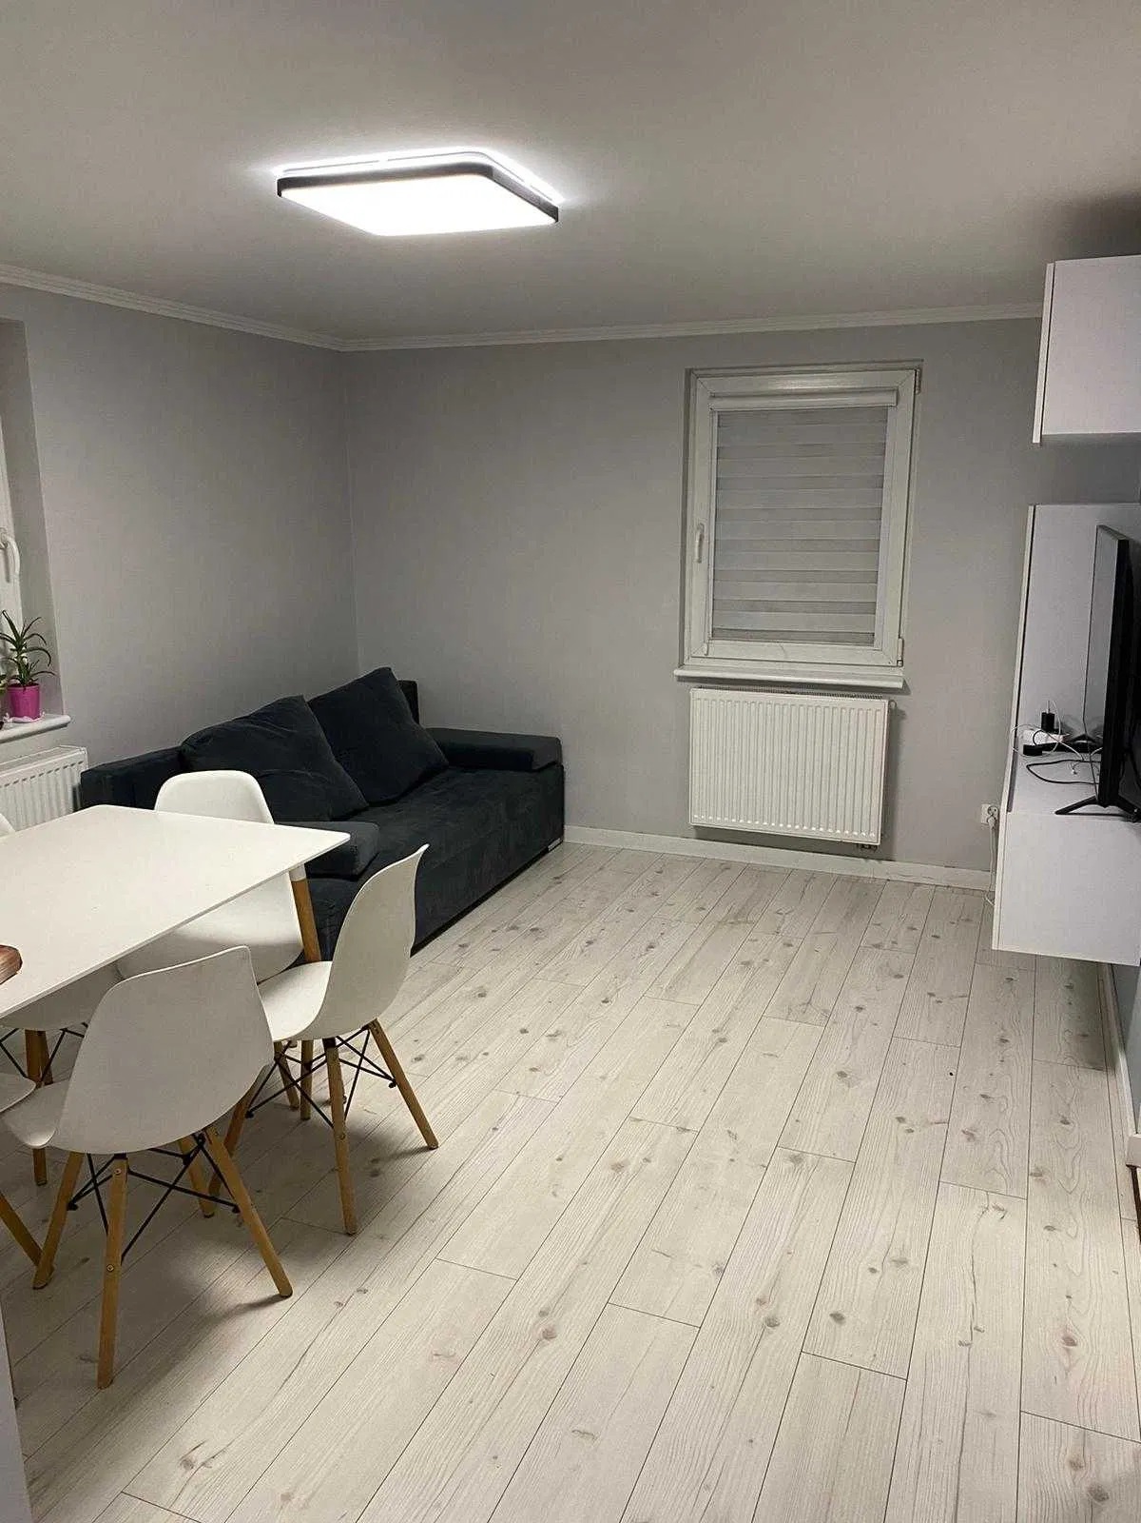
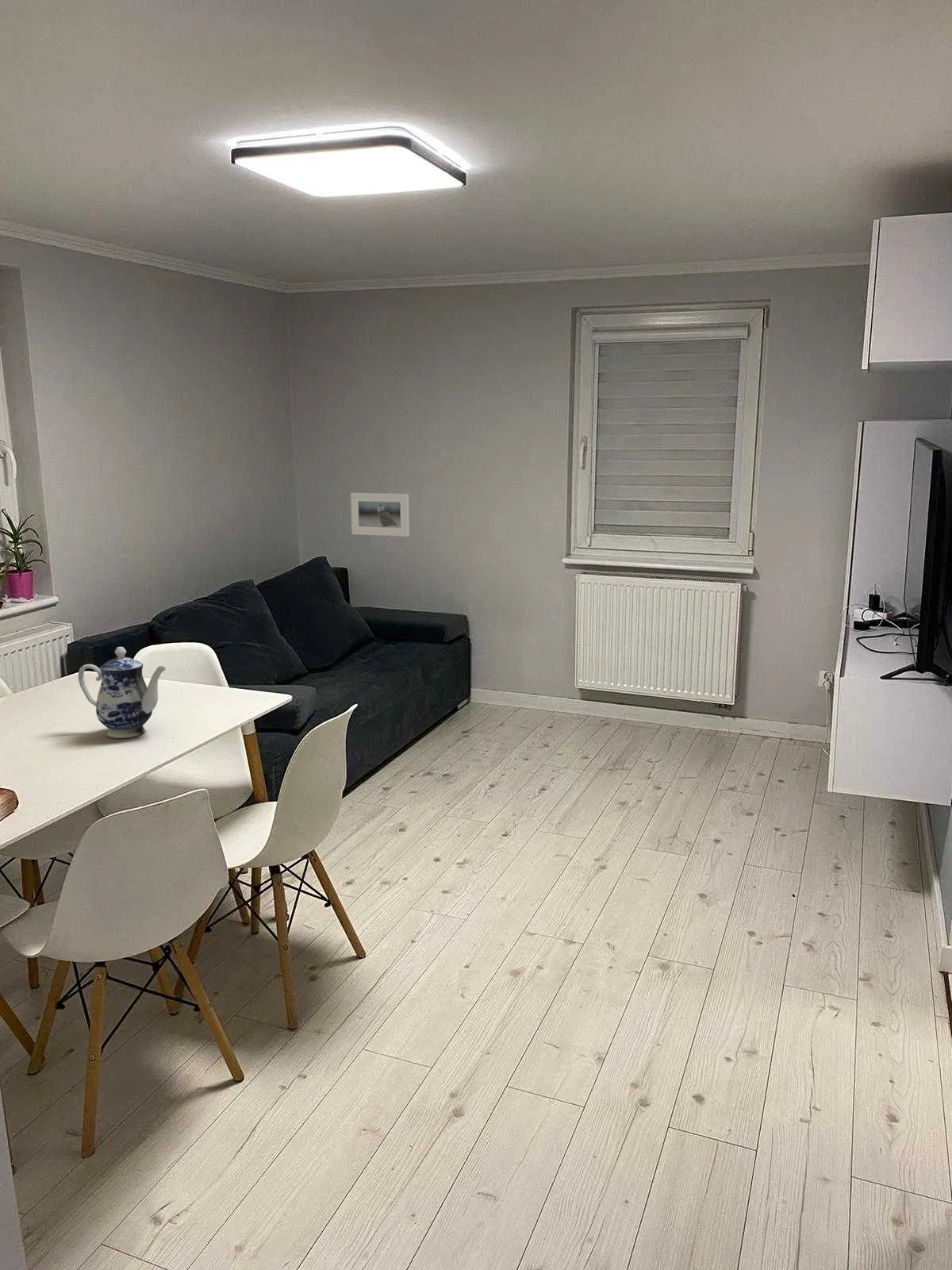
+ teapot [78,646,167,739]
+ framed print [350,492,410,537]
